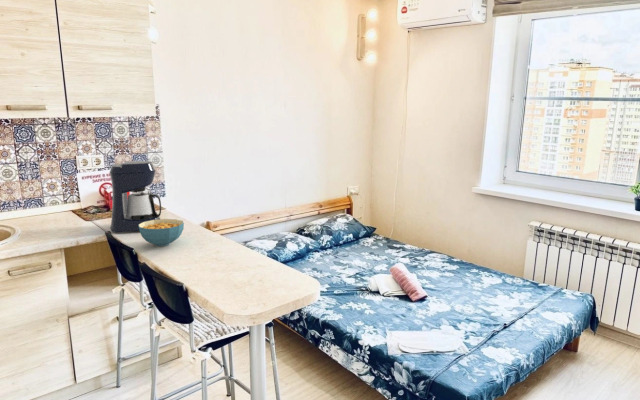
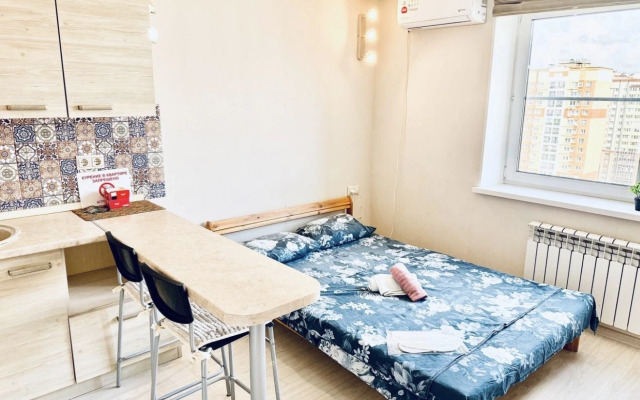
- cereal bowl [138,218,185,247]
- coffee maker [108,160,162,233]
